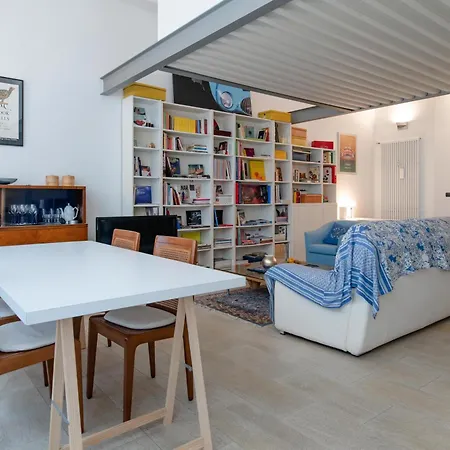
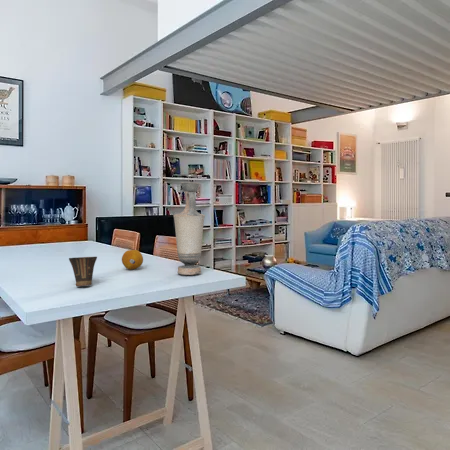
+ vase [172,181,206,276]
+ fruit [121,249,144,270]
+ cup [68,256,98,287]
